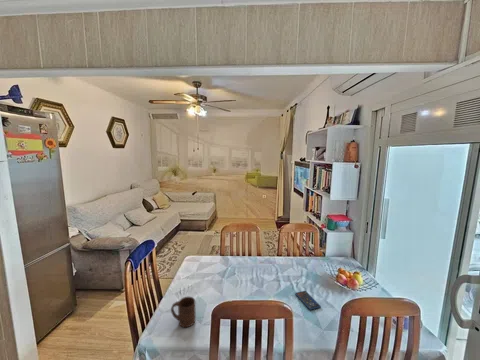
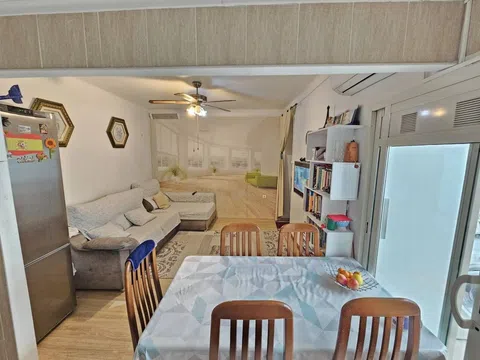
- cup [170,296,197,328]
- smartphone [294,290,322,311]
